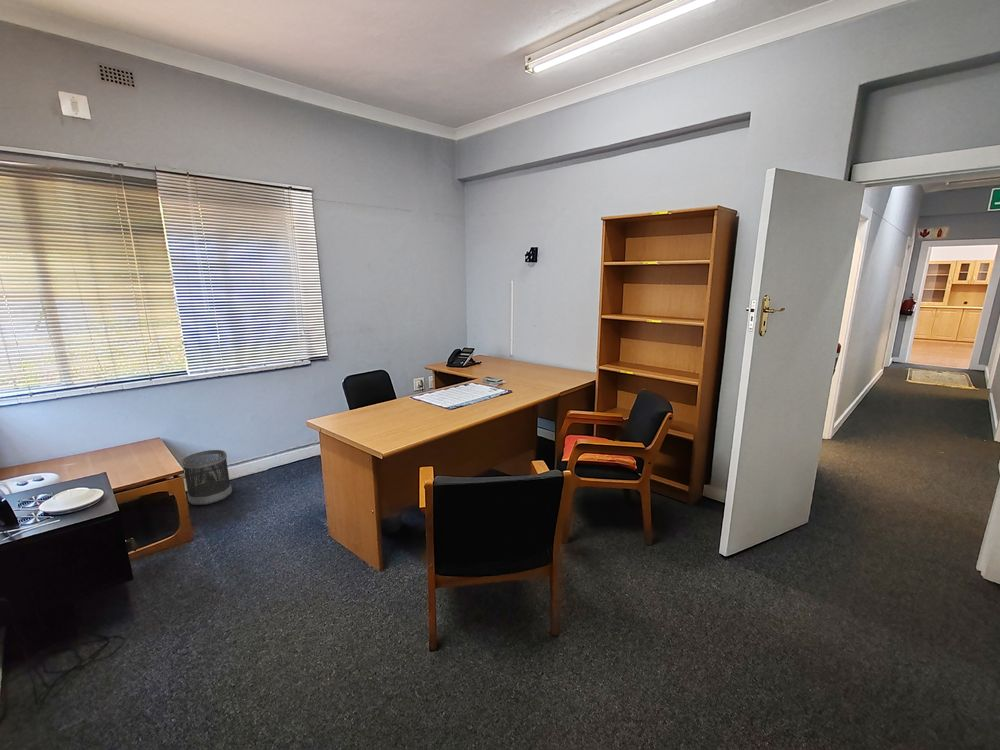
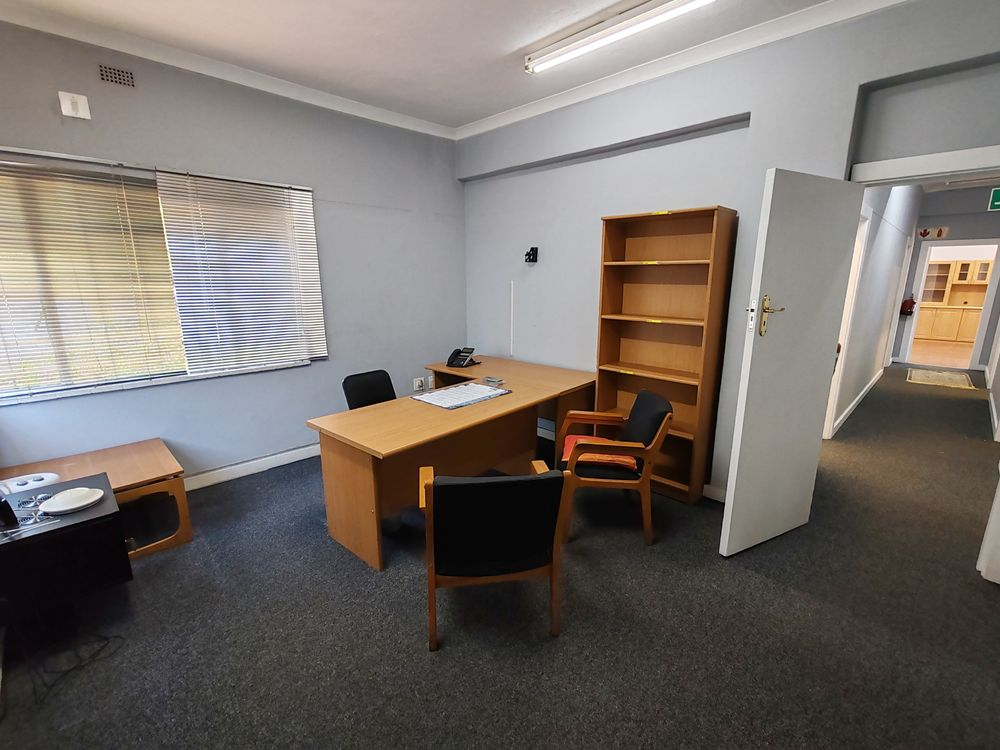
- wastebasket [181,449,233,506]
